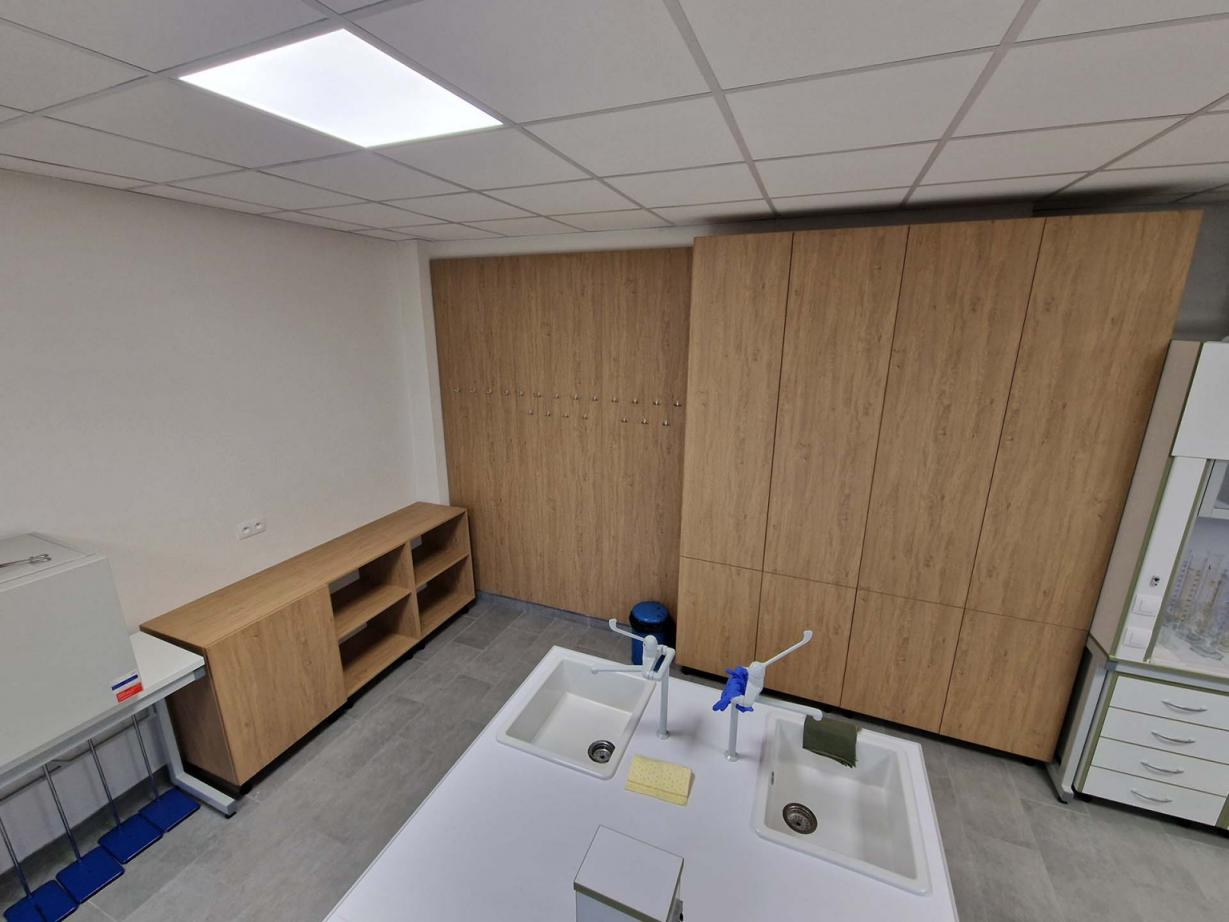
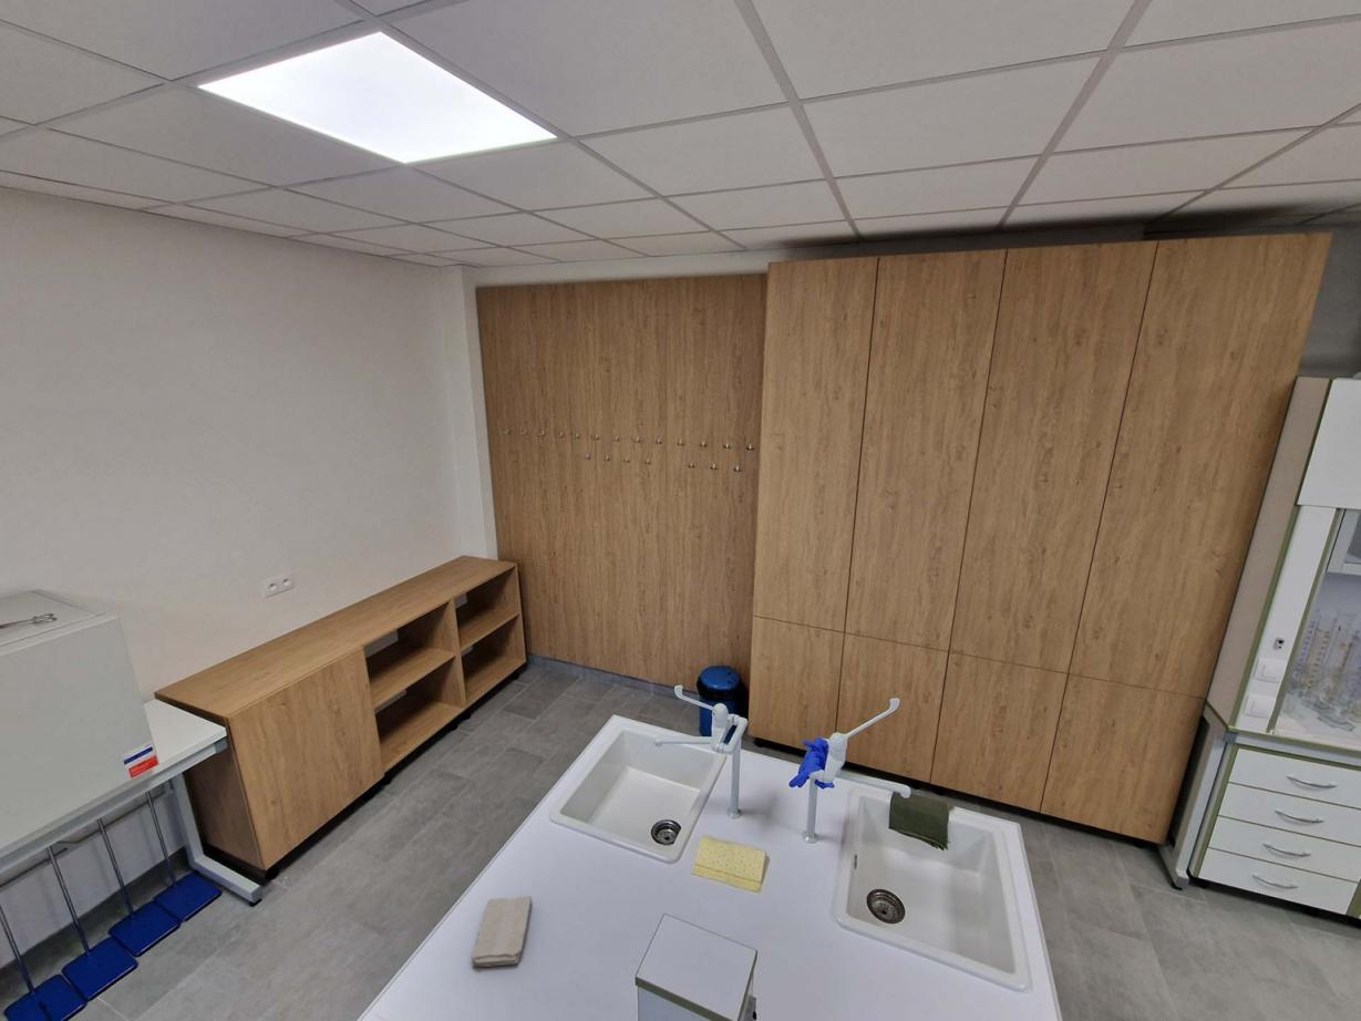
+ washcloth [471,895,533,968]
